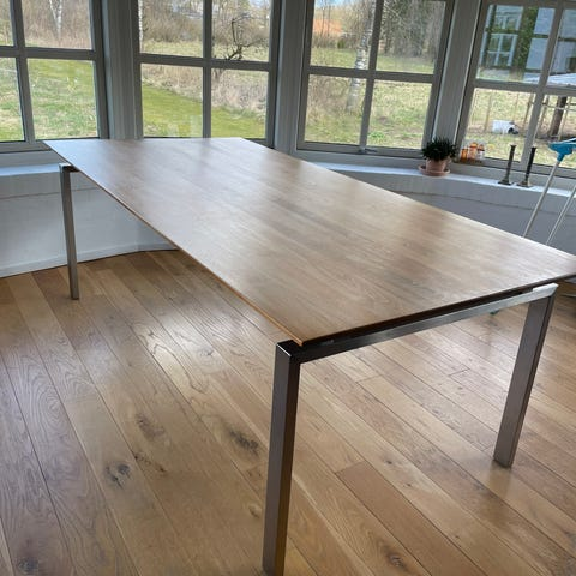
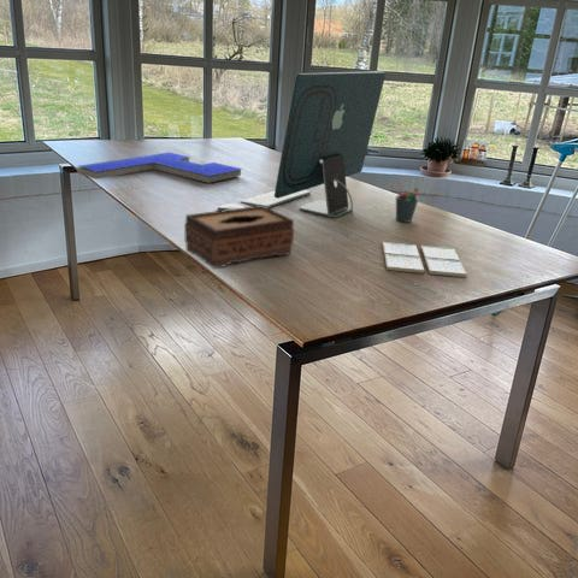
+ pen holder [395,181,420,224]
+ drink coaster [382,241,468,278]
+ keyboard [76,151,243,184]
+ tissue box [183,206,295,270]
+ computer monitor [216,70,387,218]
